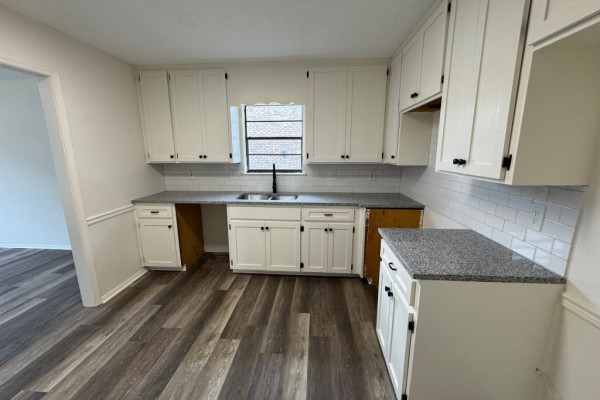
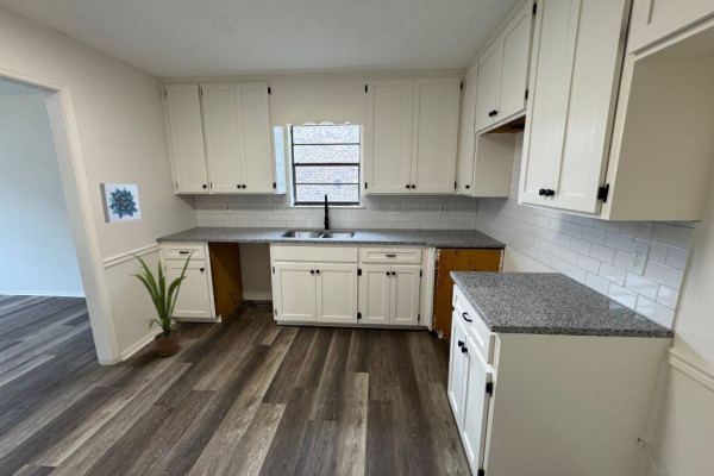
+ house plant [125,250,195,357]
+ wall art [99,182,142,224]
